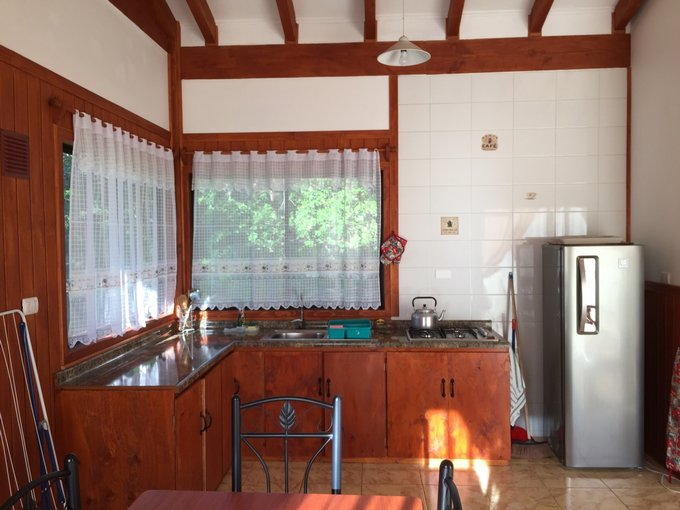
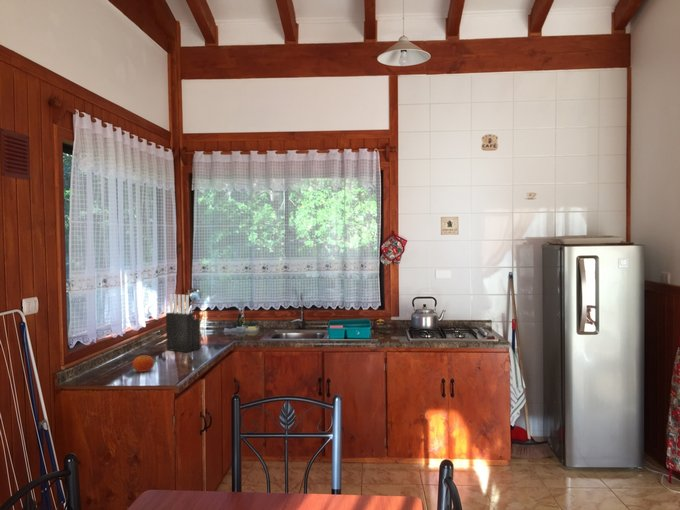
+ knife block [165,293,201,353]
+ fruit [132,355,155,373]
